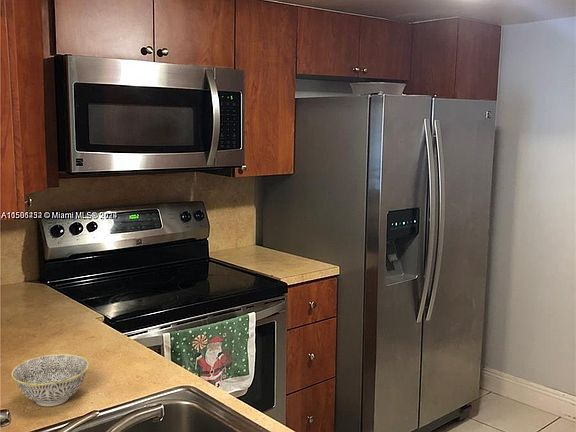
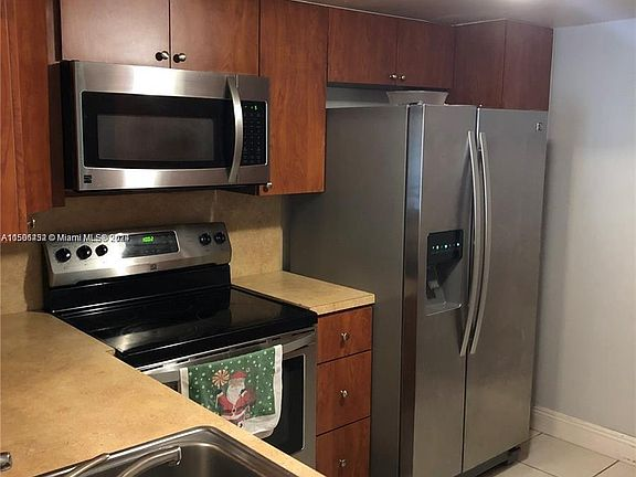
- bowl [10,353,90,407]
